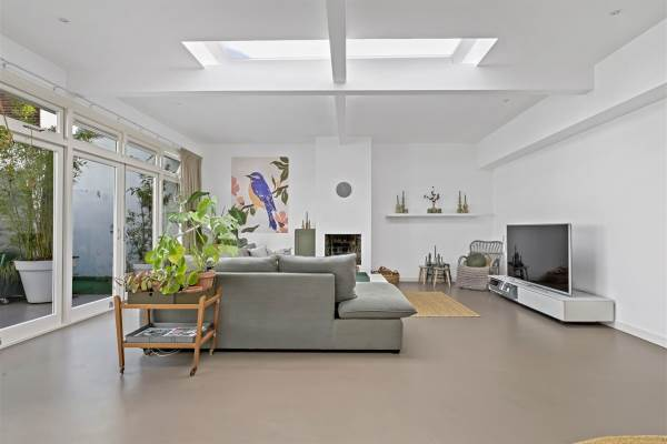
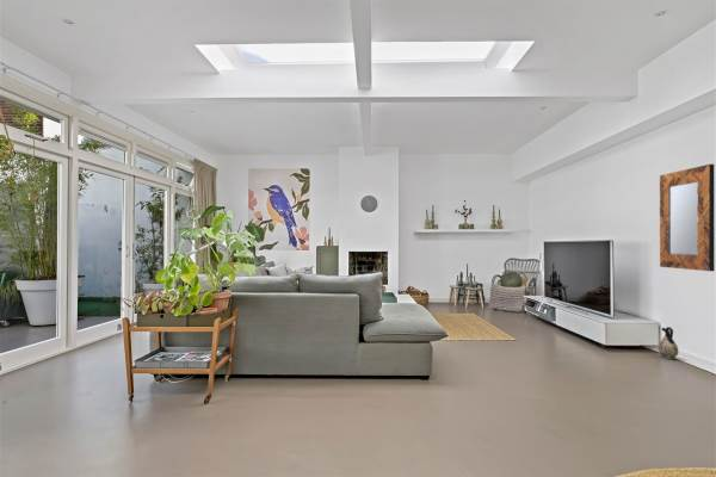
+ ceramic jug [656,326,679,360]
+ home mirror [659,163,716,272]
